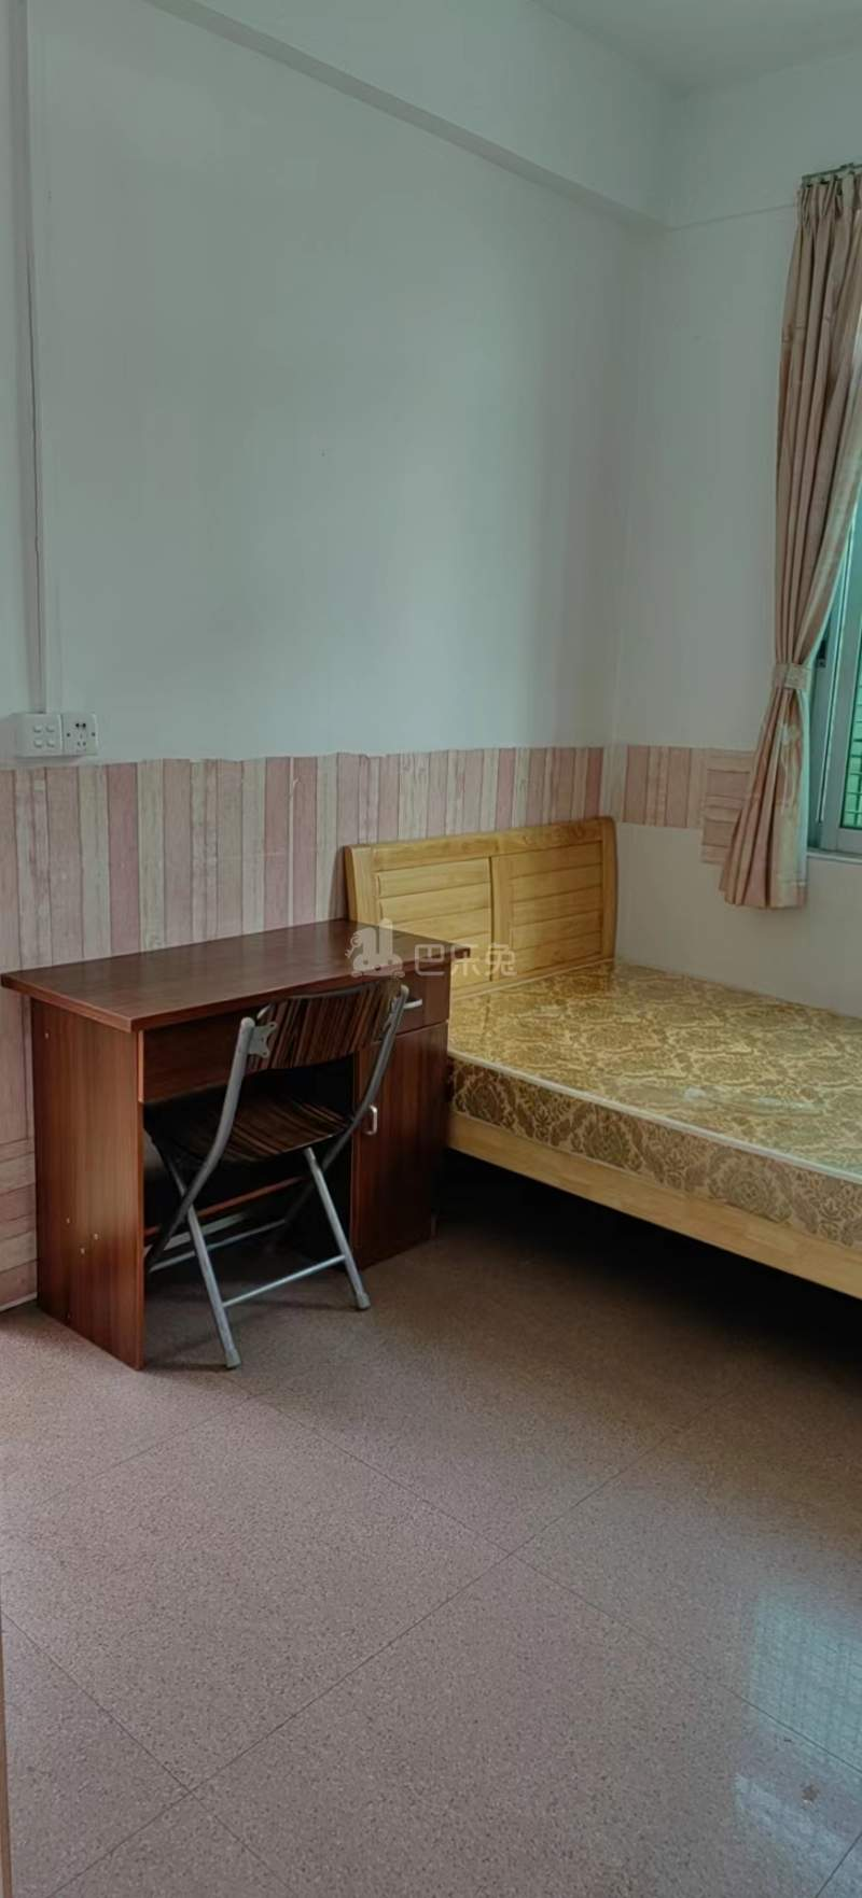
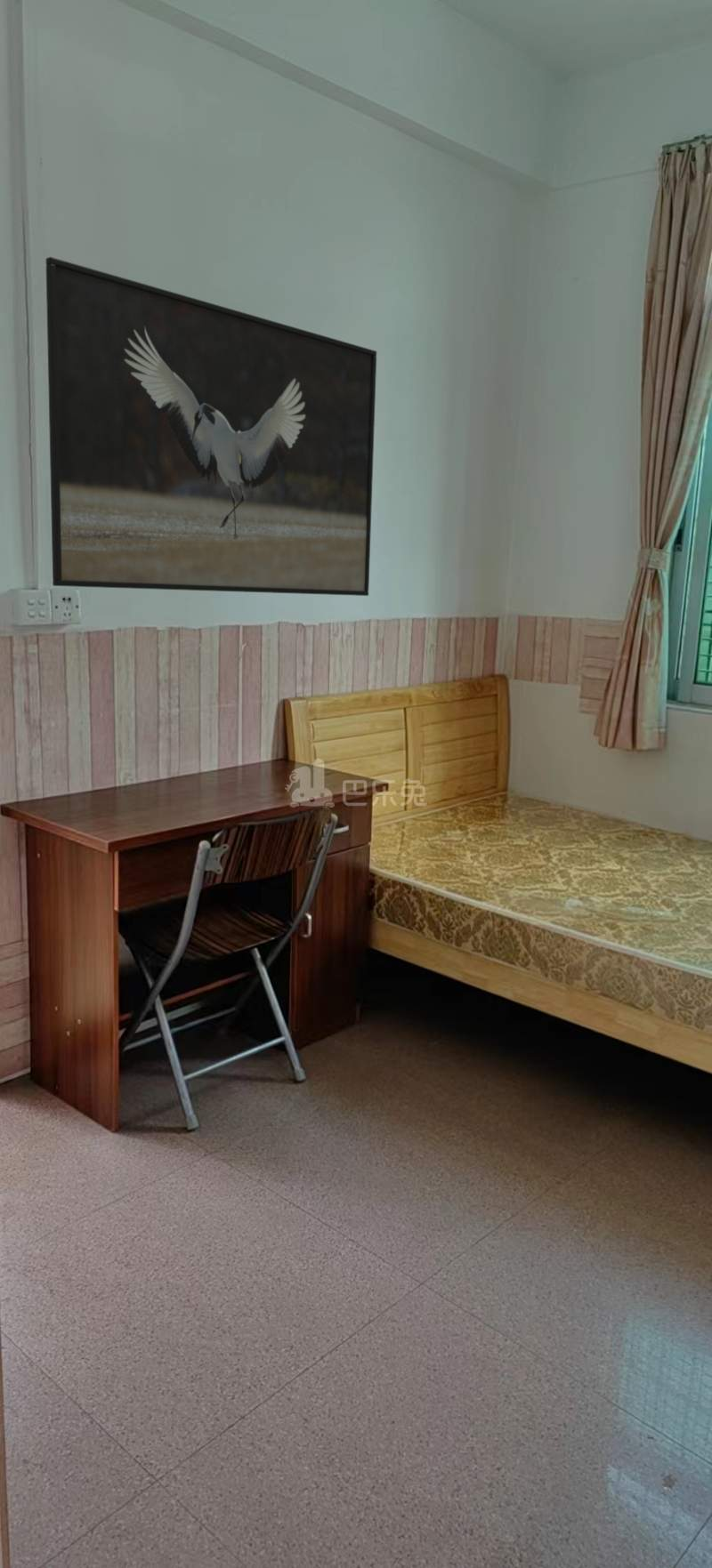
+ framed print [45,256,377,597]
